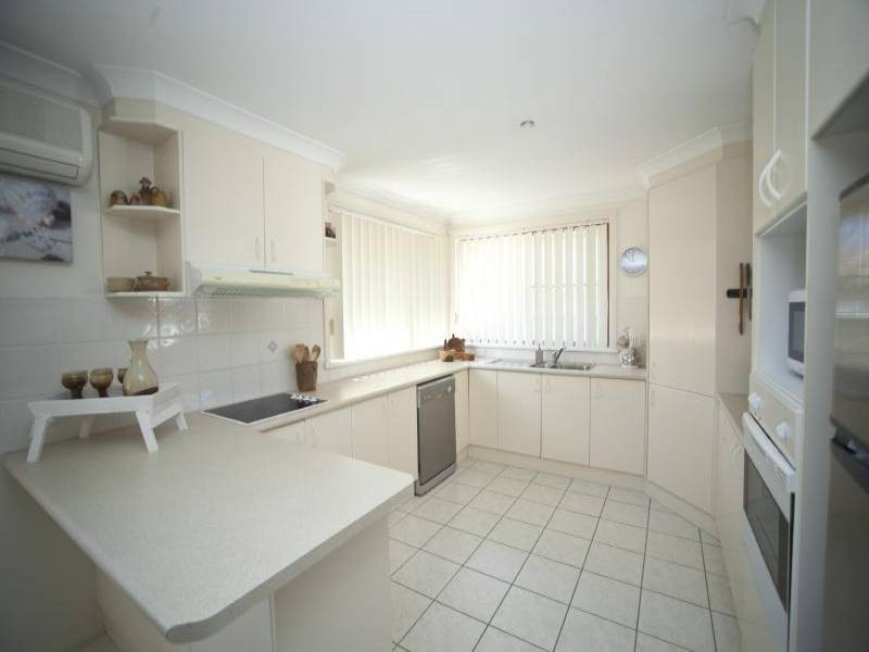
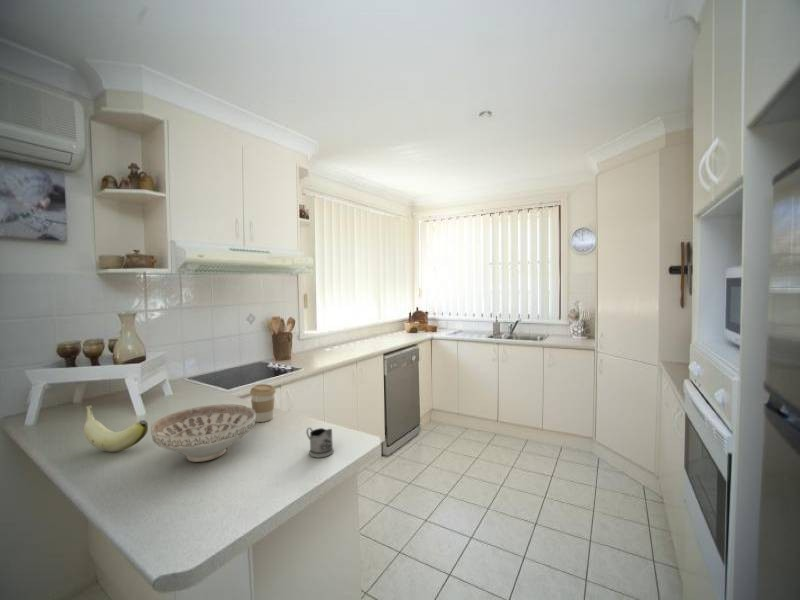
+ coffee cup [249,383,277,423]
+ decorative bowl [150,403,256,463]
+ banana [83,404,149,453]
+ tea glass holder [305,427,335,459]
